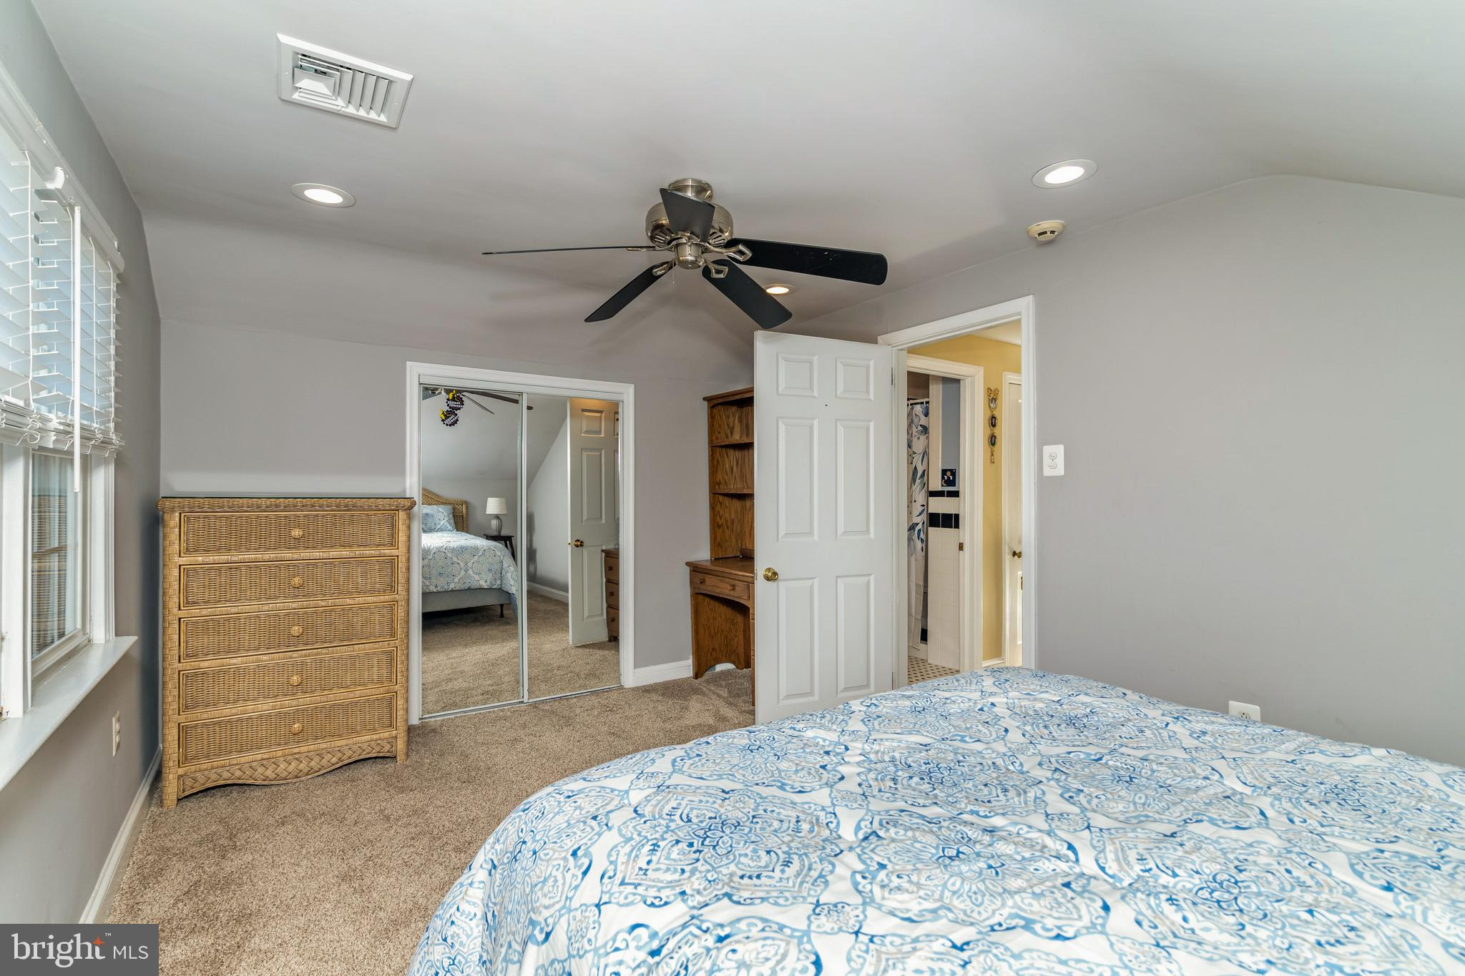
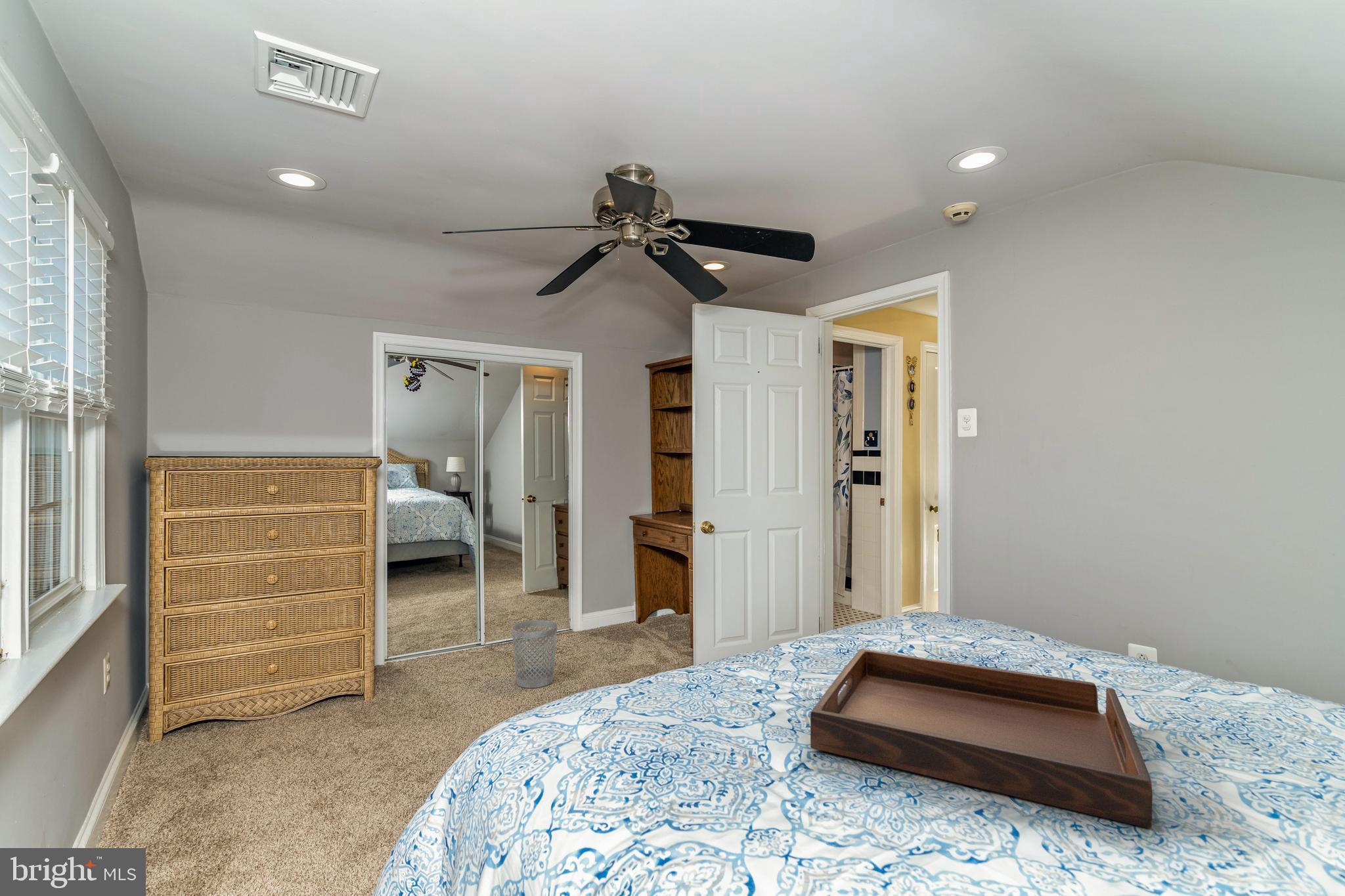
+ wastebasket [511,620,558,689]
+ serving tray [810,649,1153,828]
